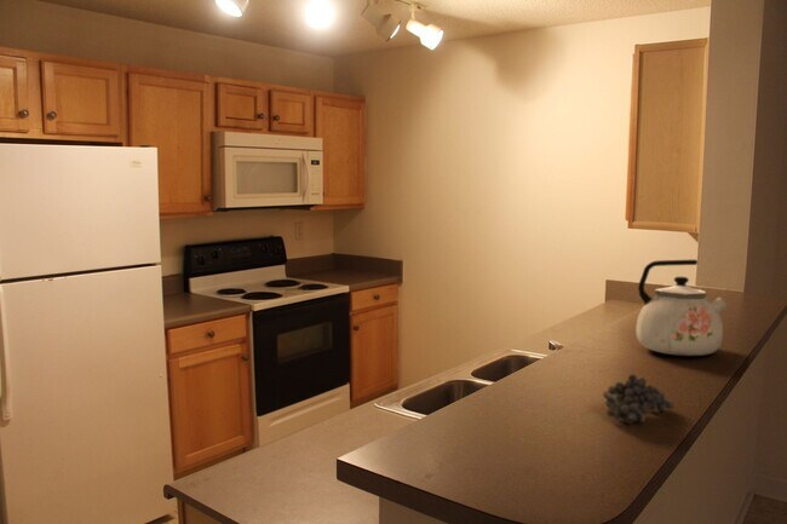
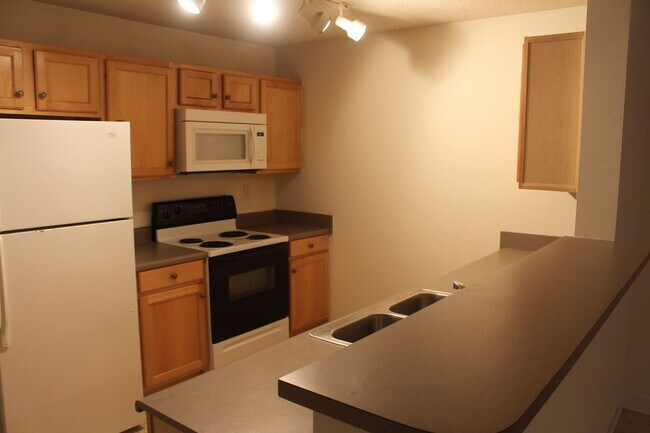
- fruit [602,373,676,425]
- kettle [634,259,729,357]
